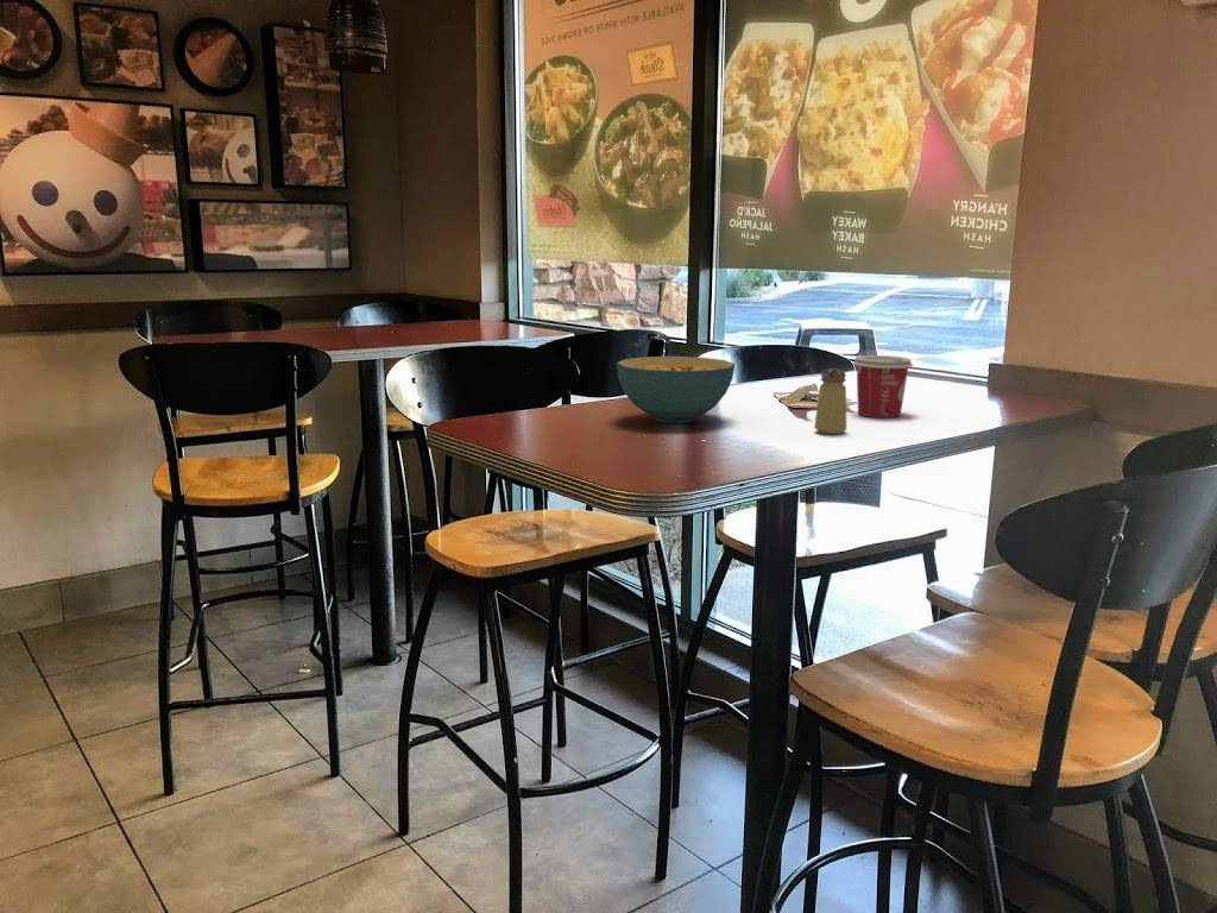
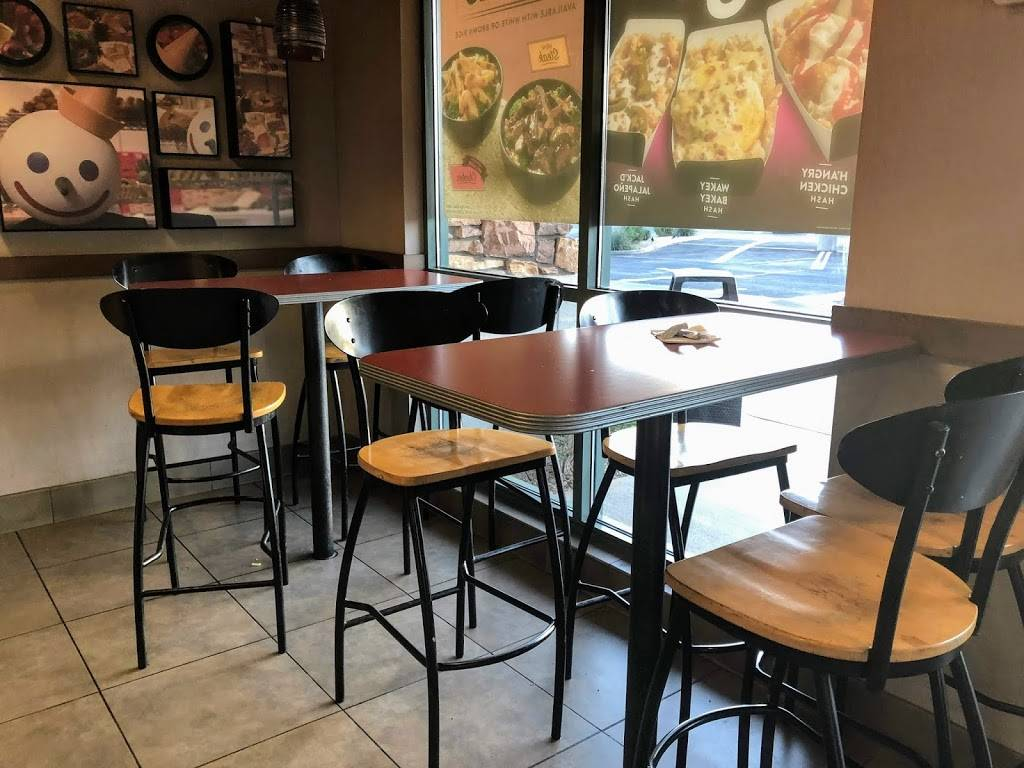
- cup [851,354,914,418]
- saltshaker [813,367,847,435]
- cereal bowl [616,355,736,424]
